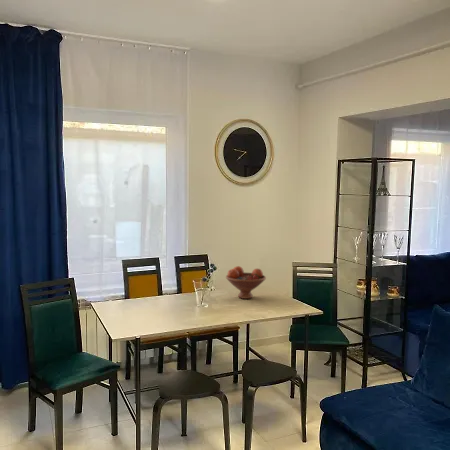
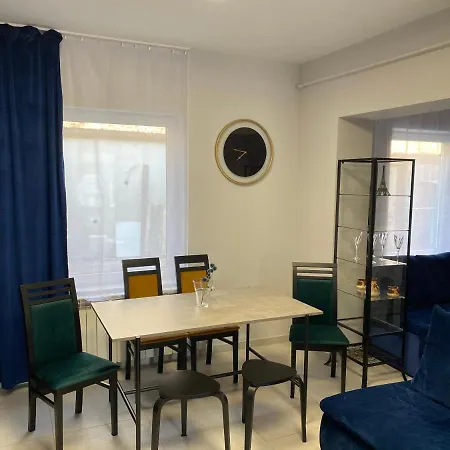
- fruit bowl [225,265,267,300]
